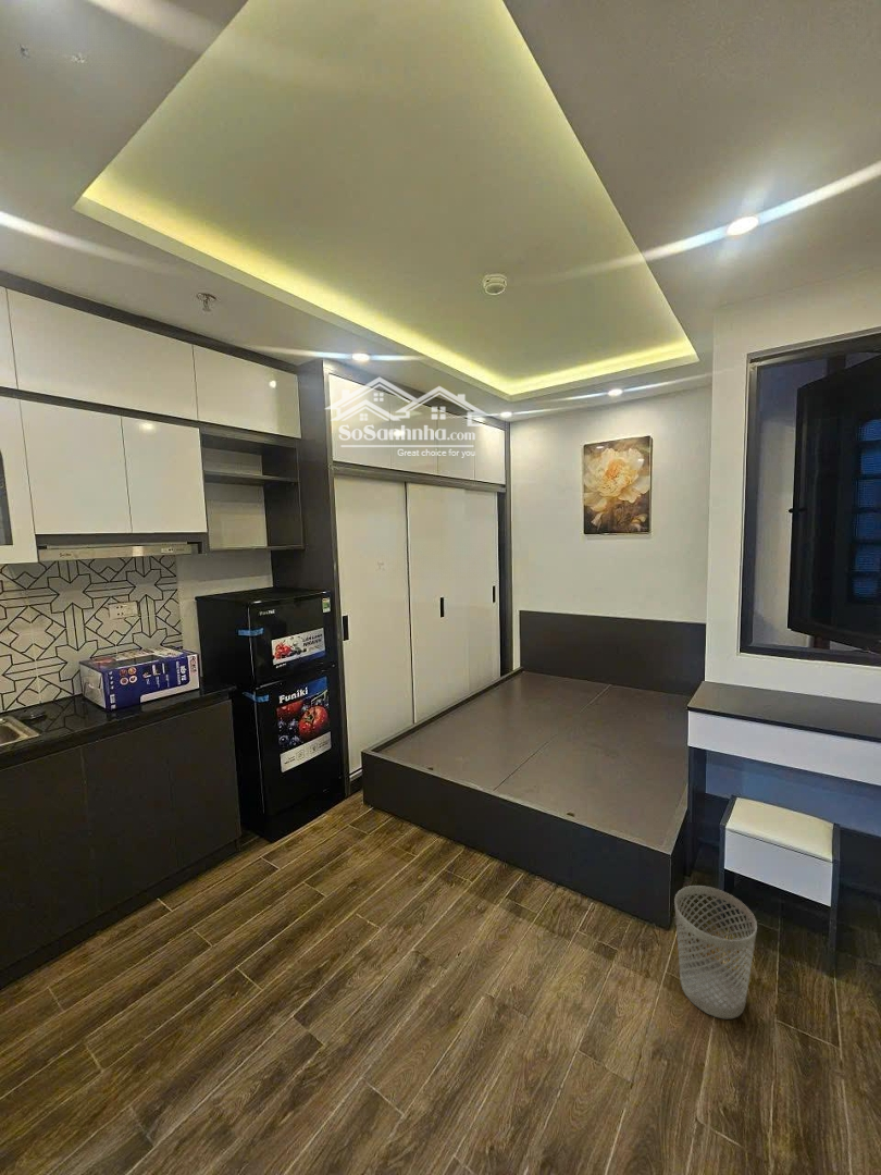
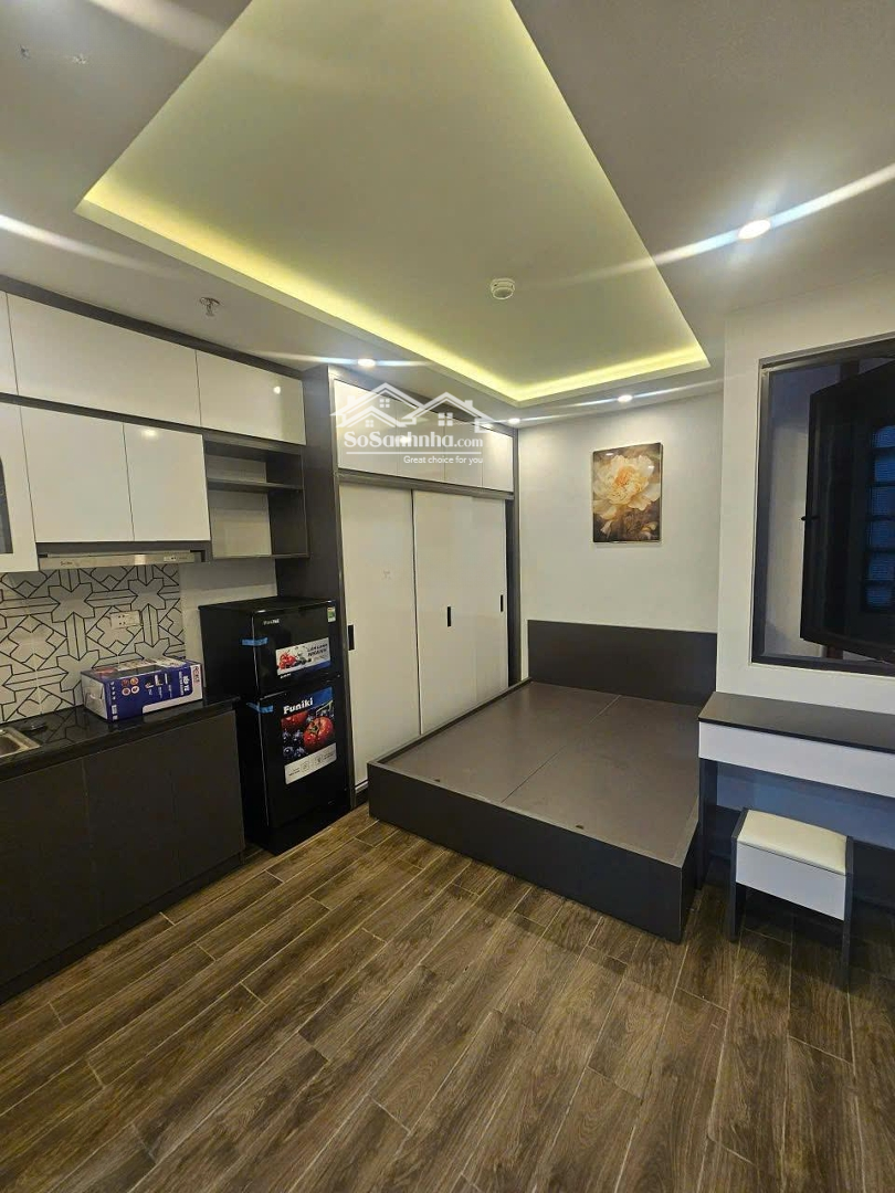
- wastebasket [673,885,758,1019]
